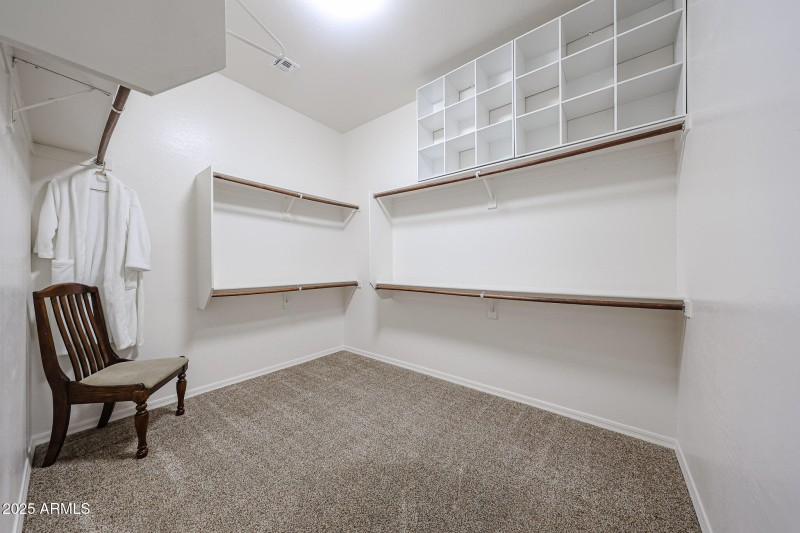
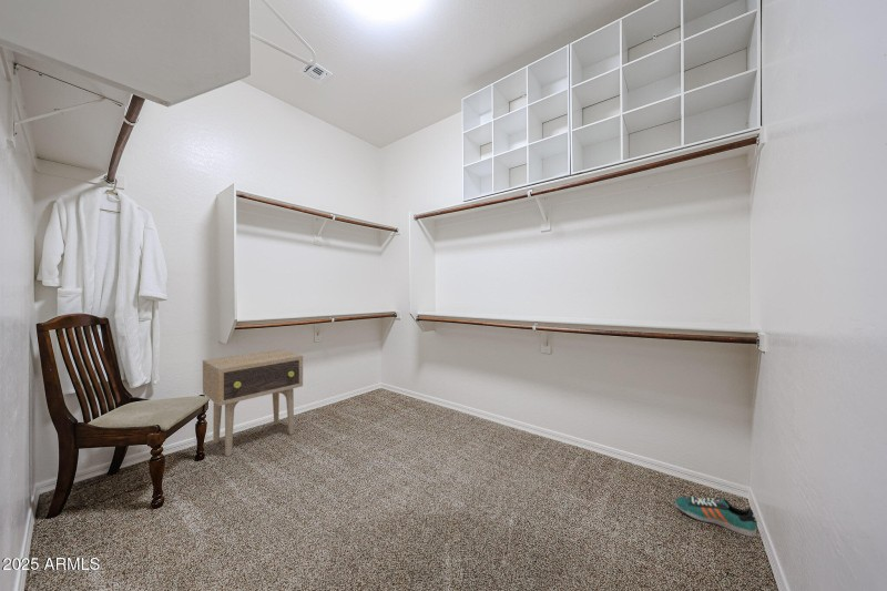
+ side table [202,348,304,457]
+ sneaker [674,496,758,538]
